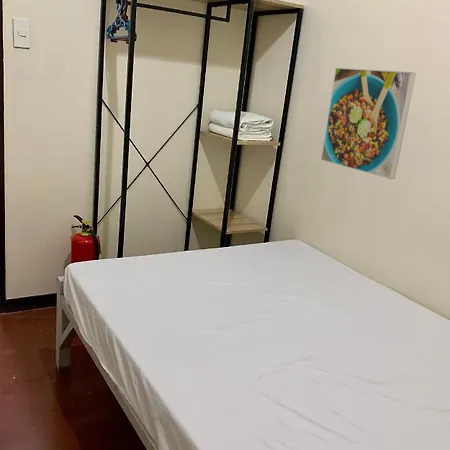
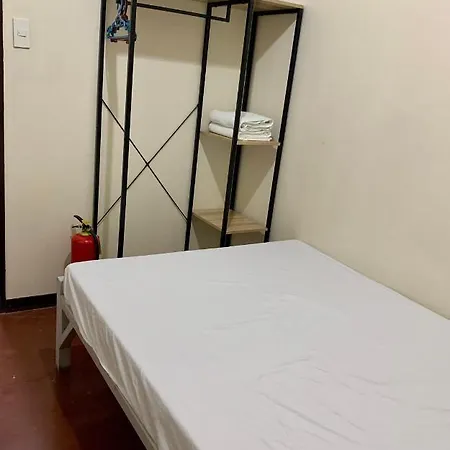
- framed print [320,67,417,180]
